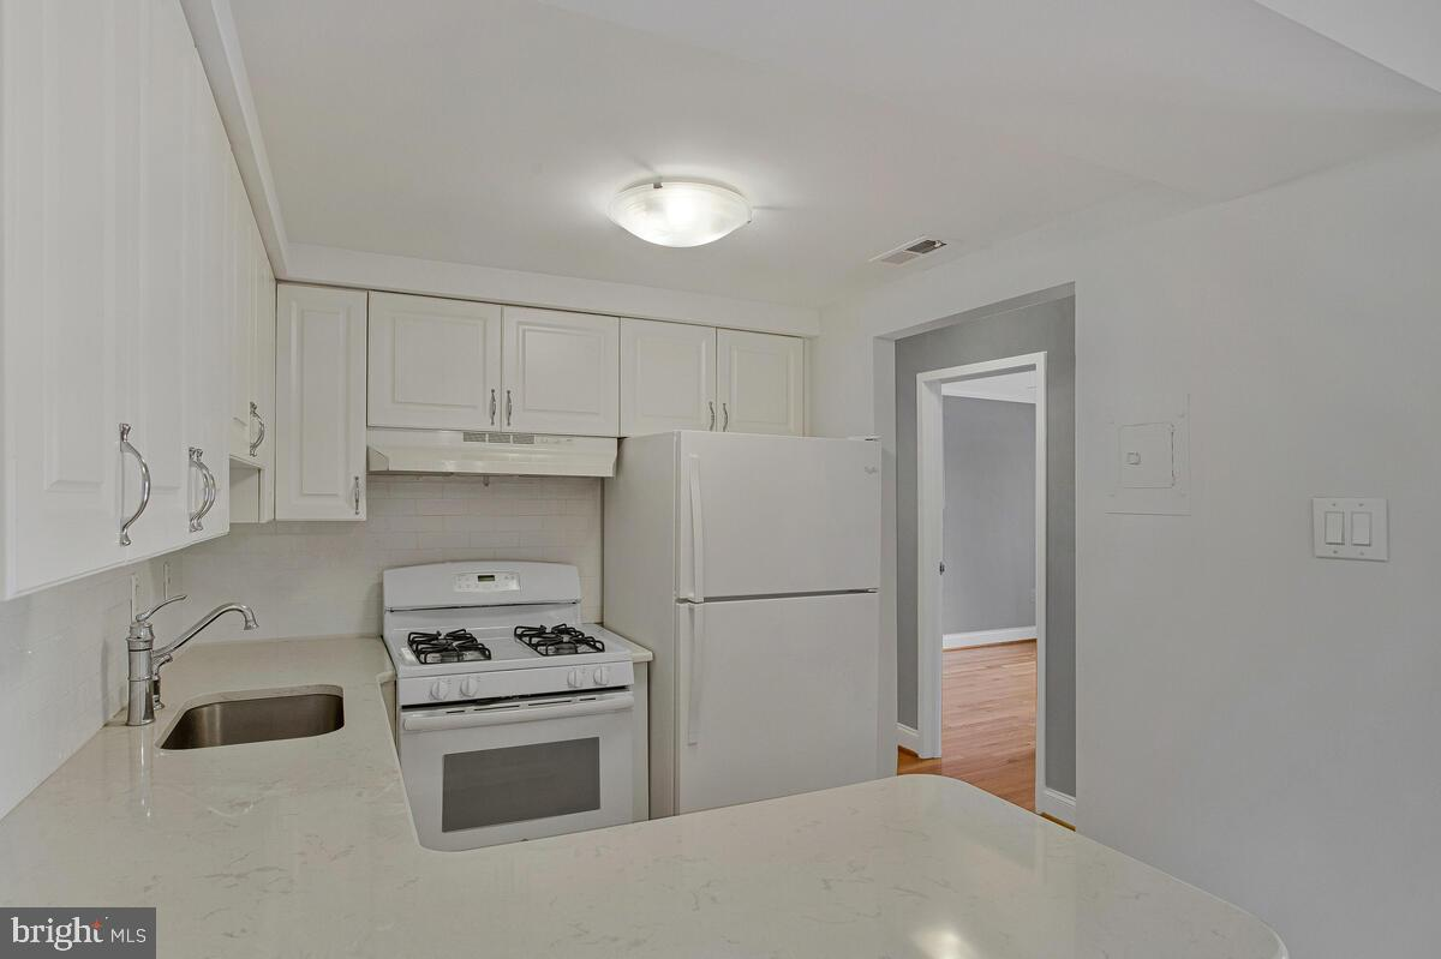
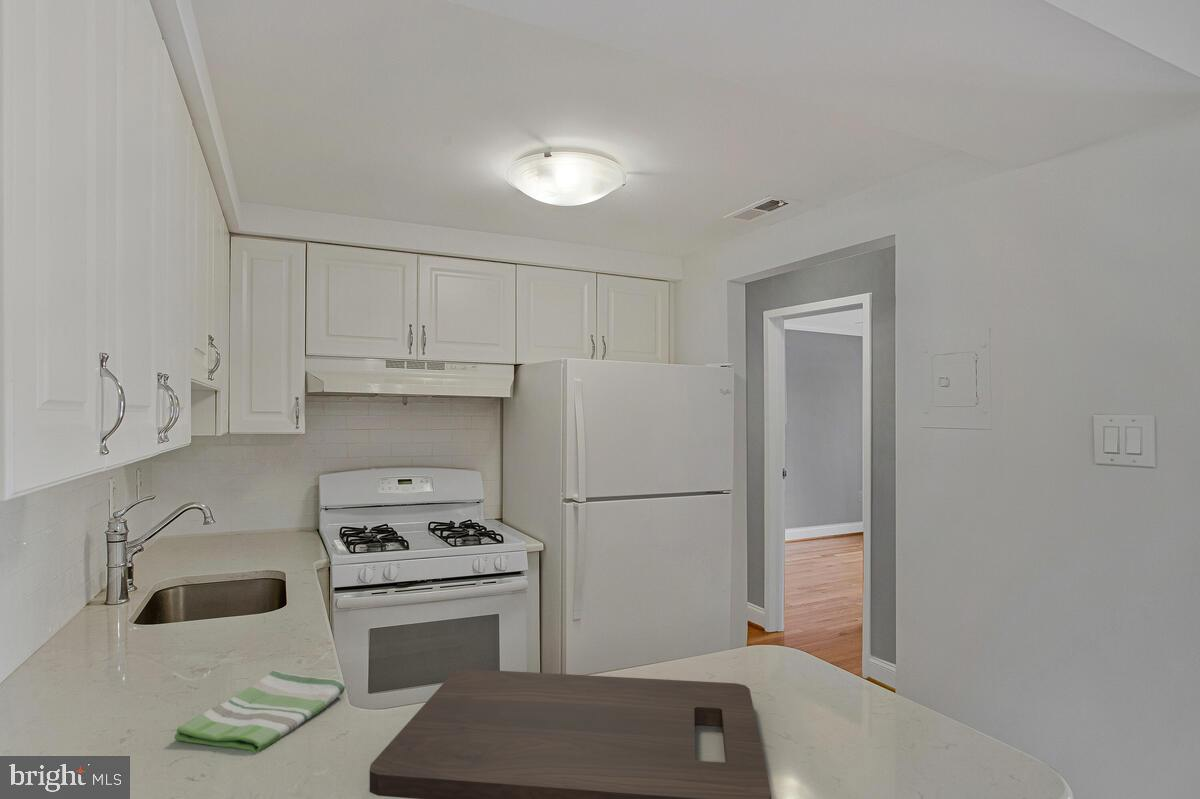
+ cutting board [369,668,772,799]
+ dish towel [173,669,346,753]
